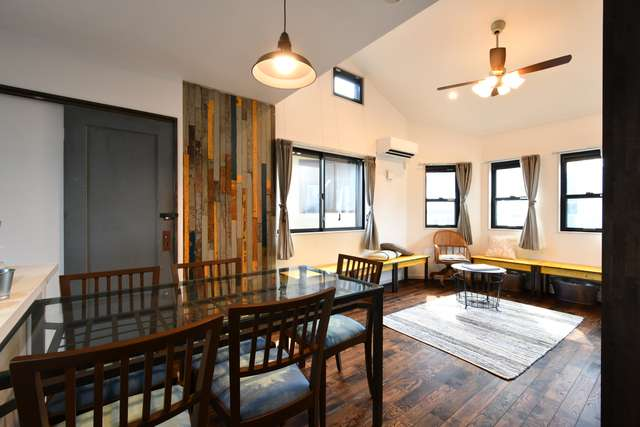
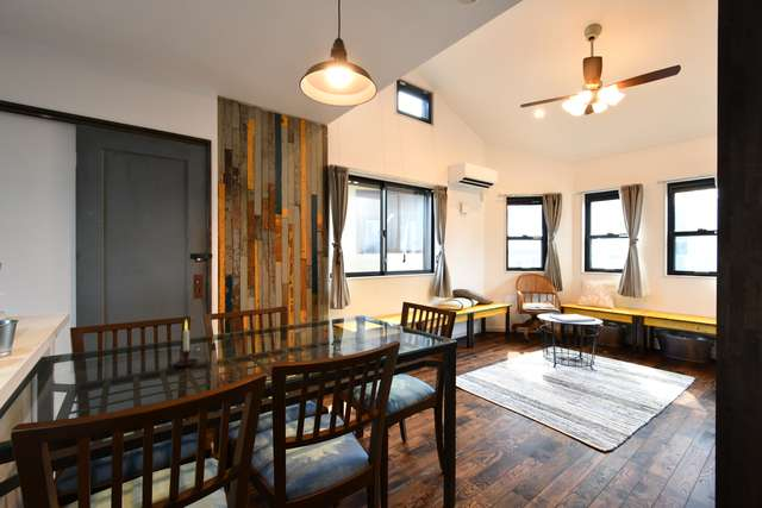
+ candle [173,319,199,368]
